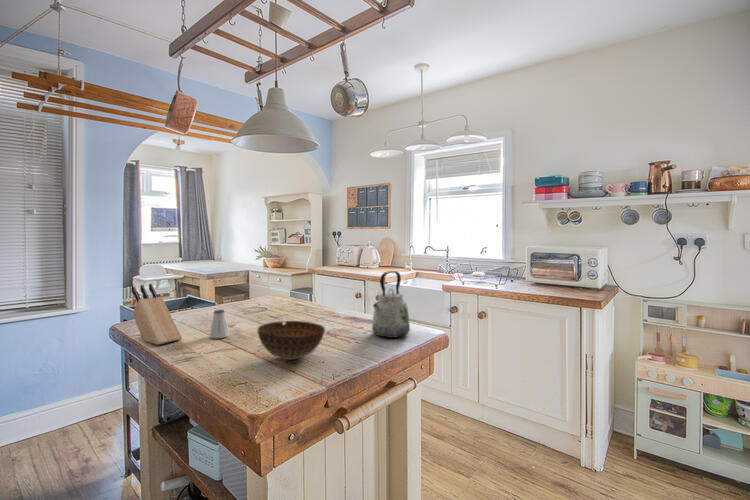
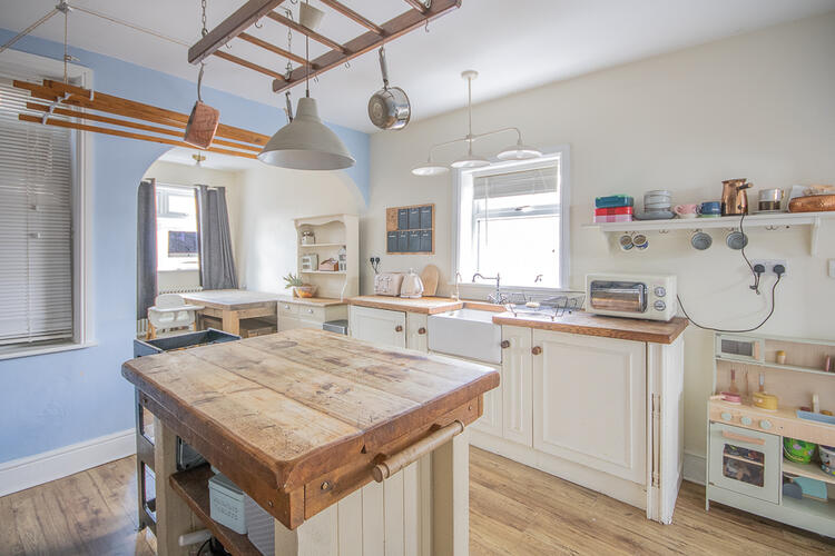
- saltshaker [208,309,230,339]
- bowl [257,320,326,361]
- kettle [371,270,411,339]
- knife block [130,283,183,346]
